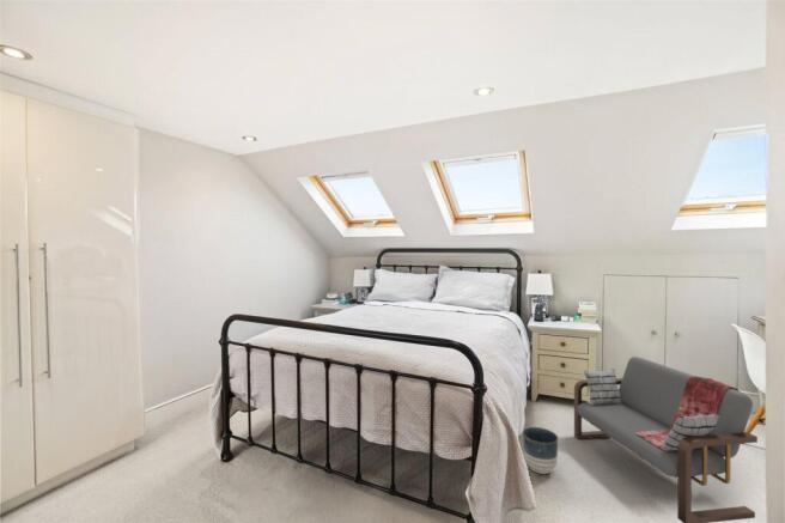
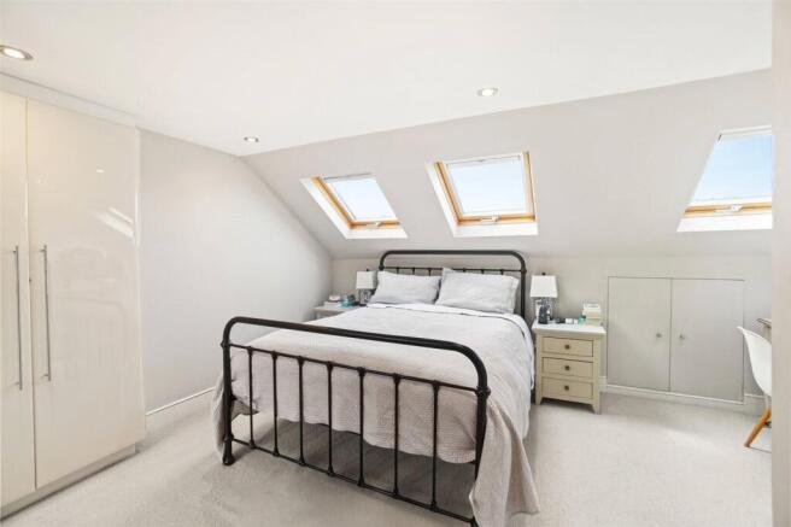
- planter [522,426,560,475]
- lounge chair [573,355,759,523]
